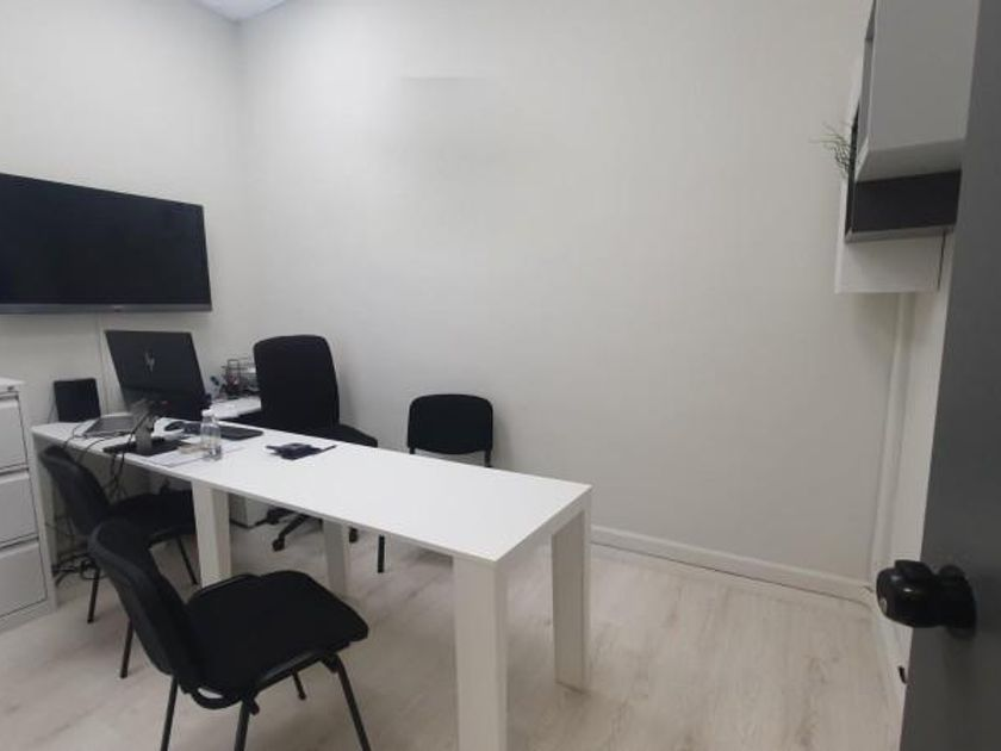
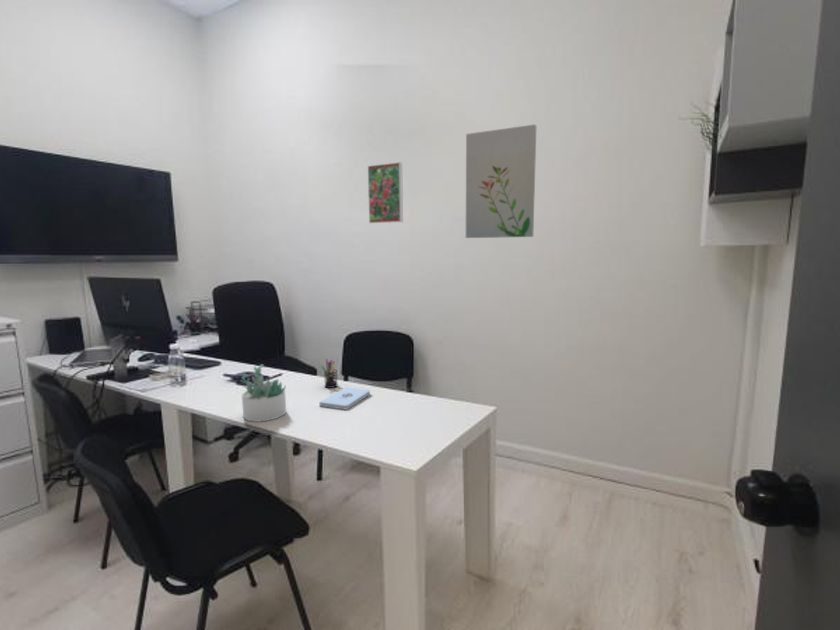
+ notepad [318,386,371,411]
+ wall art [465,124,537,239]
+ pen holder [320,358,339,389]
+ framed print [367,161,404,224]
+ succulent plant [239,363,287,423]
